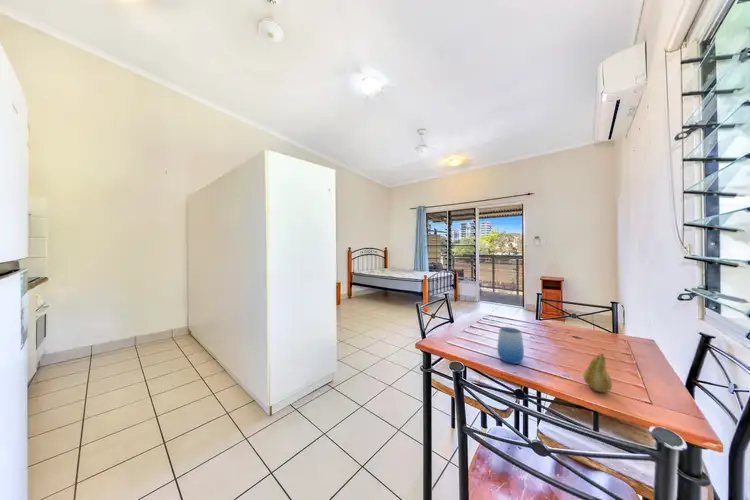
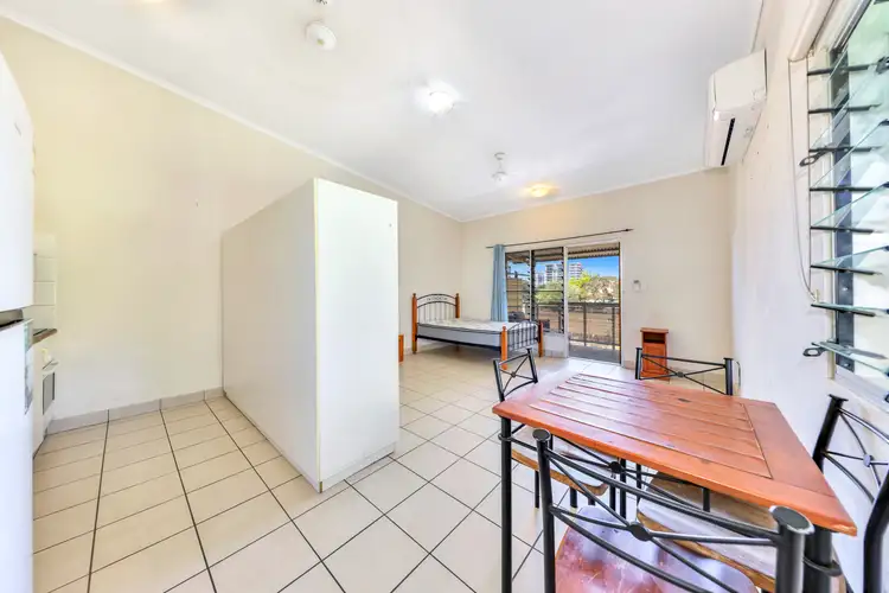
- fruit [582,353,613,393]
- cup [496,326,525,365]
